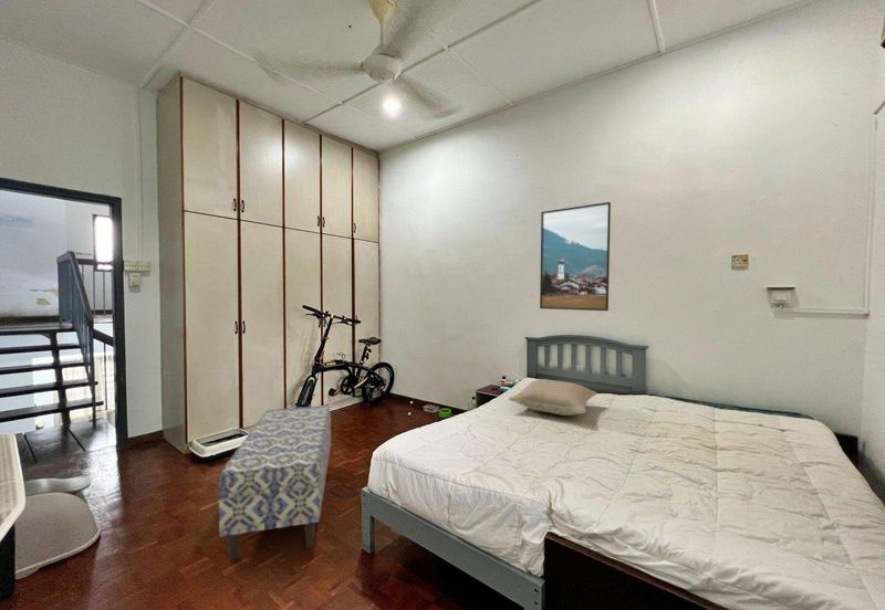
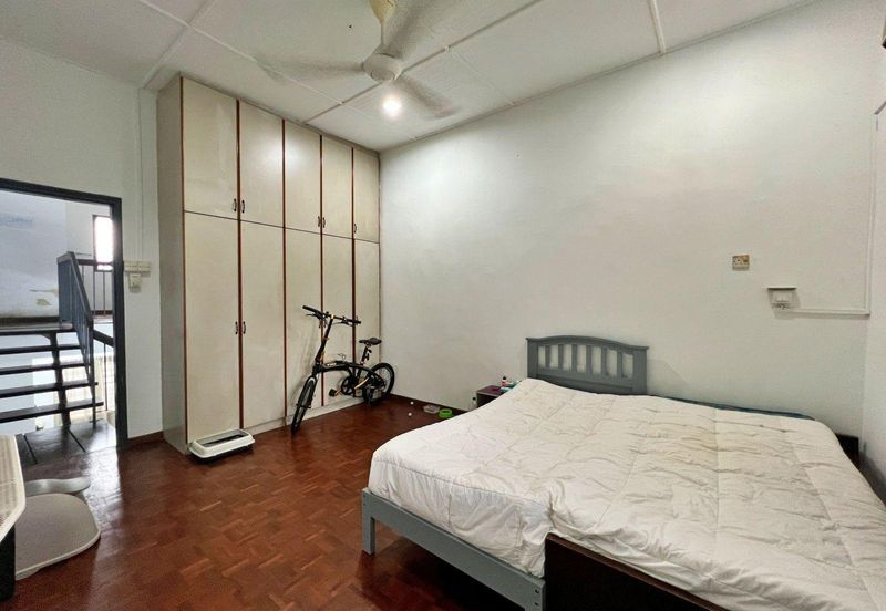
- pillow [508,378,598,417]
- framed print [539,201,612,312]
- bench [218,404,332,562]
